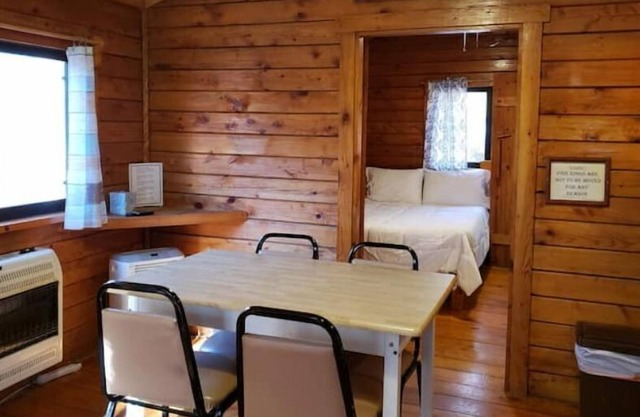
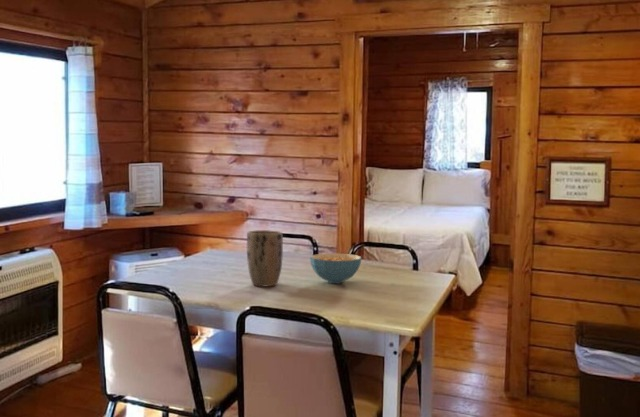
+ plant pot [246,229,284,287]
+ cereal bowl [309,252,363,284]
